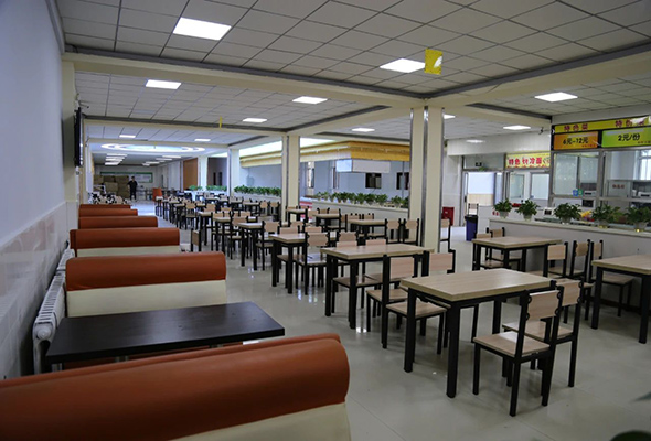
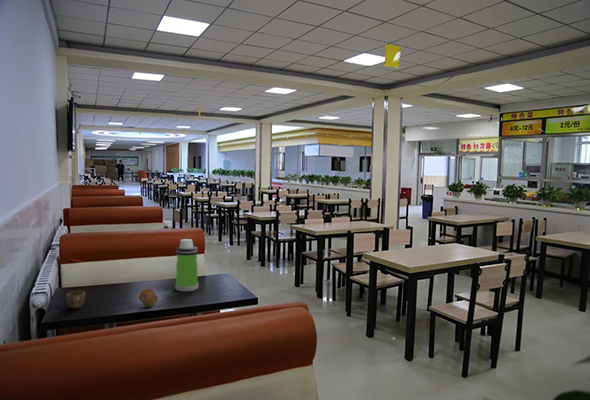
+ cup [65,290,86,309]
+ fruit [138,287,159,308]
+ water bottle [174,238,199,292]
